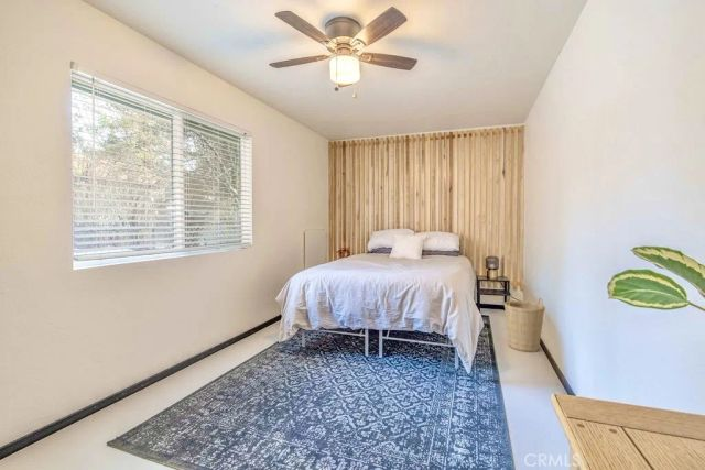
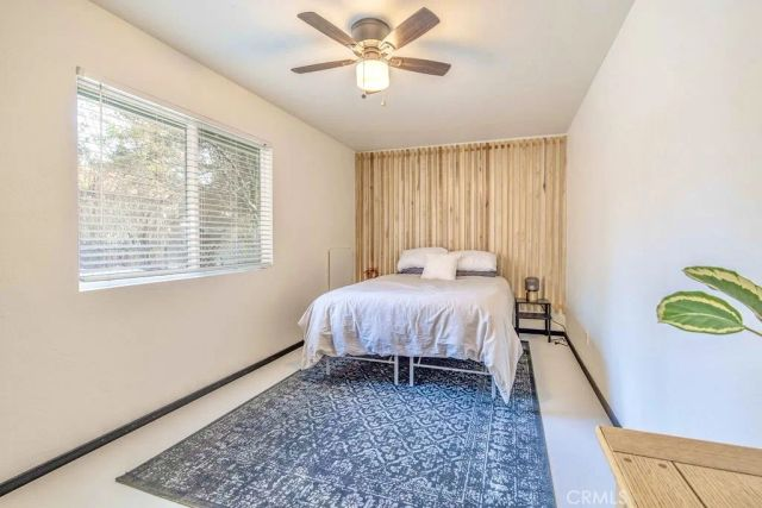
- basket [503,295,546,353]
